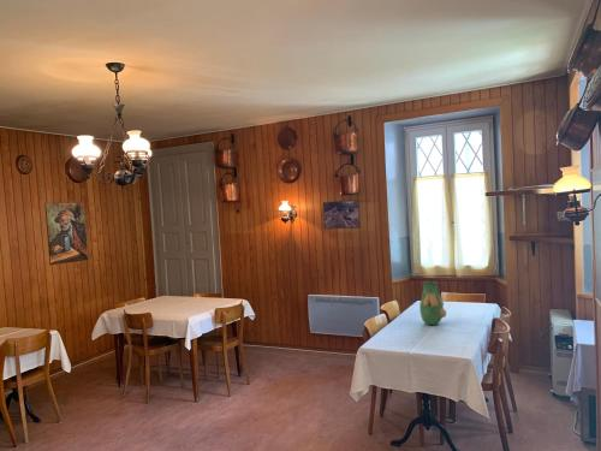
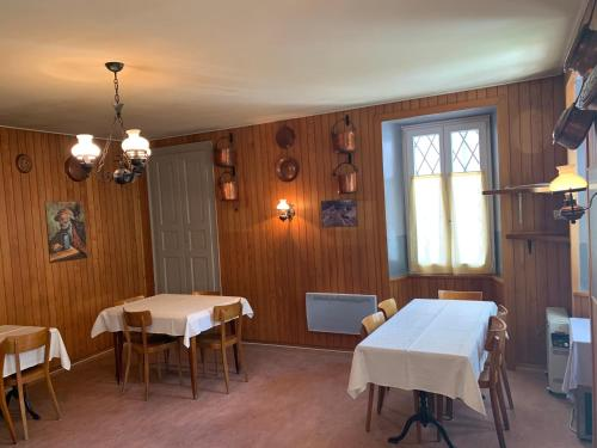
- vase [418,280,447,326]
